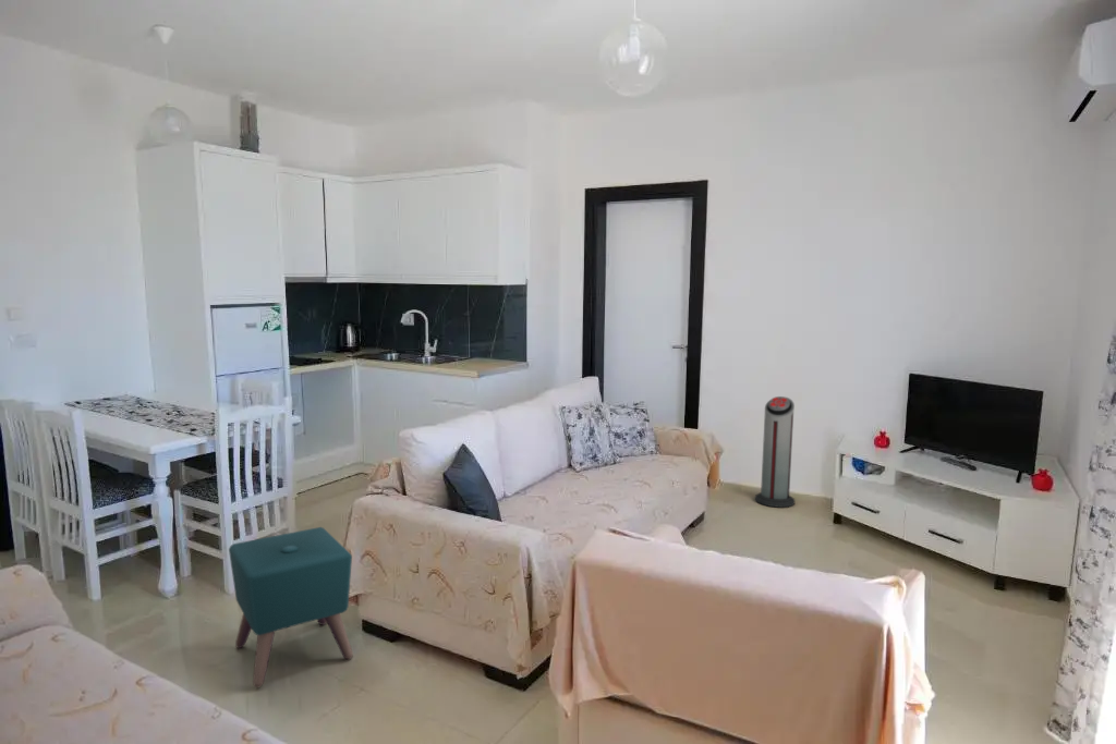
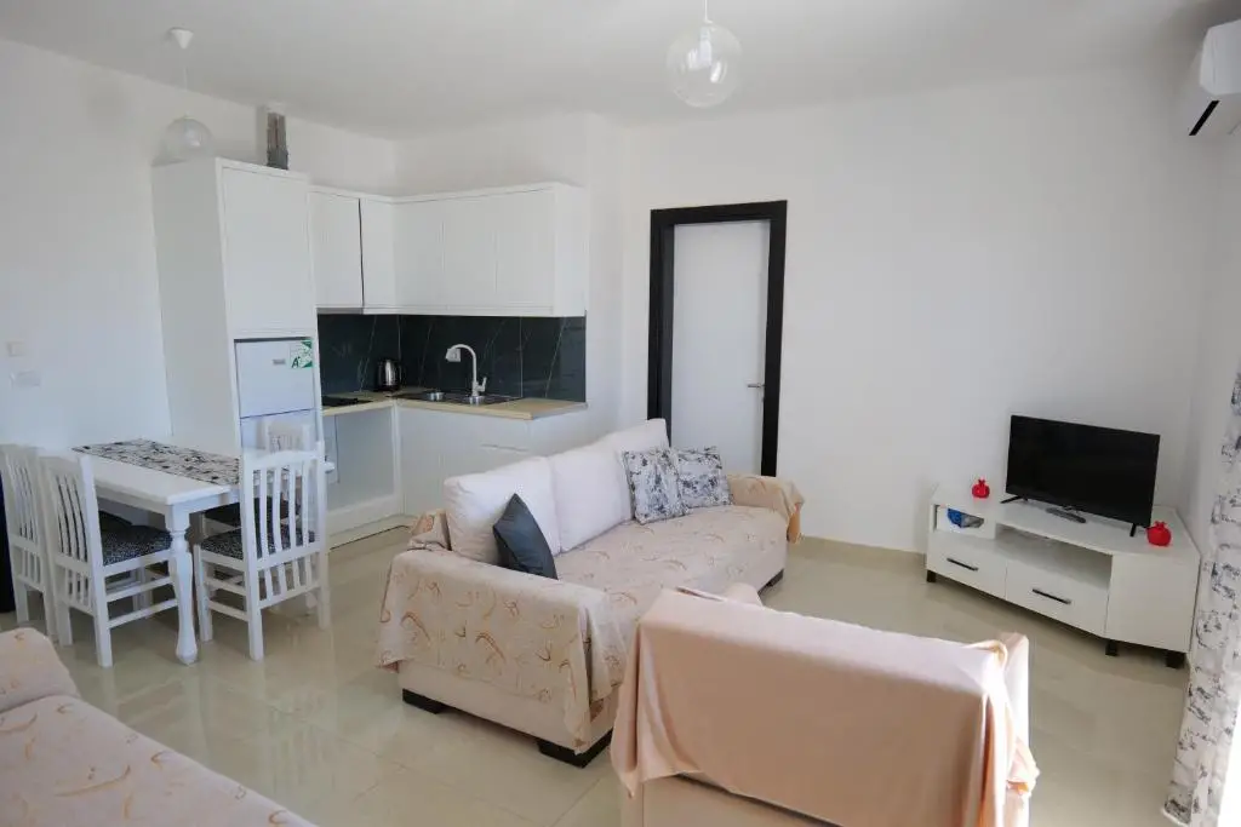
- air purifier [754,395,796,509]
- ottoman [228,526,354,688]
